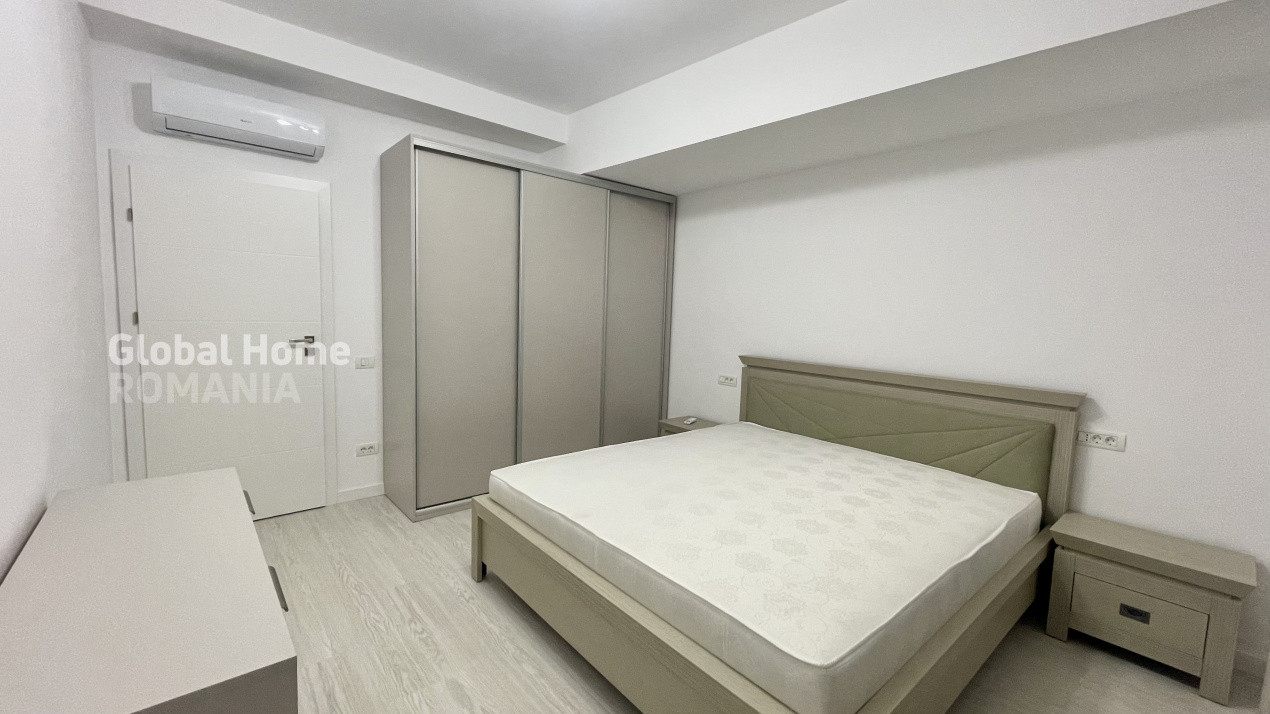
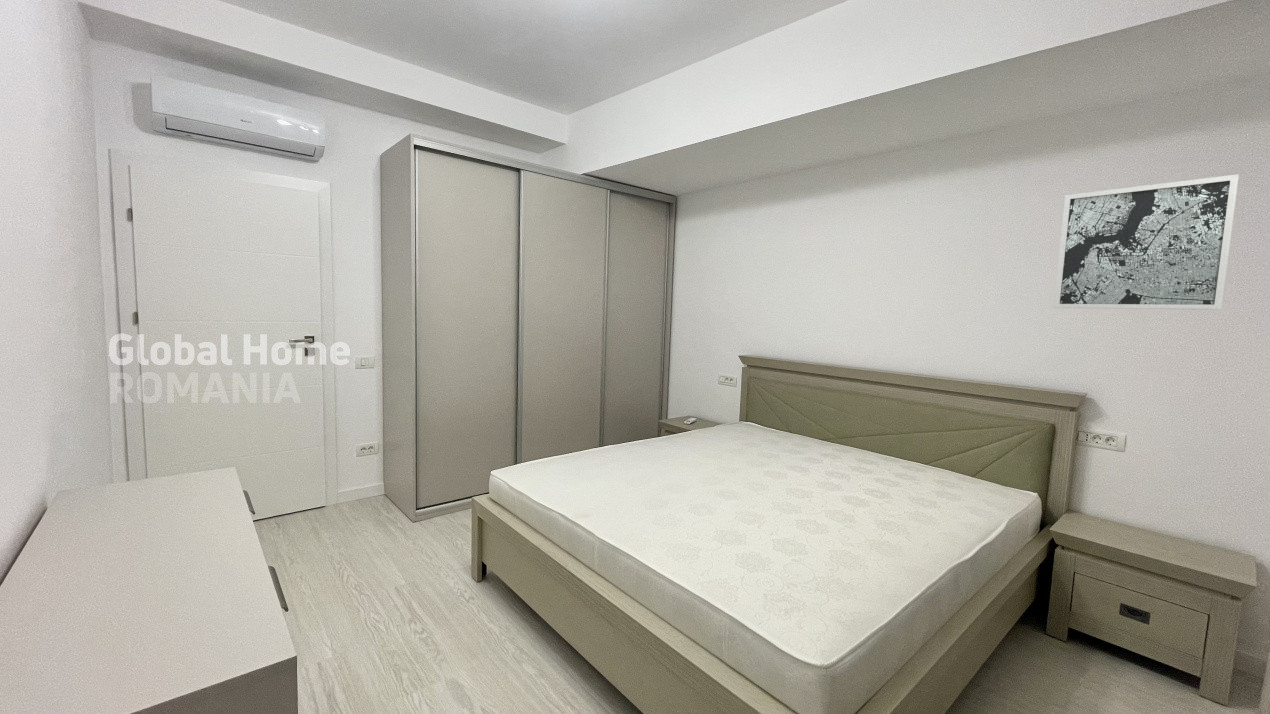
+ wall art [1053,173,1240,310]
